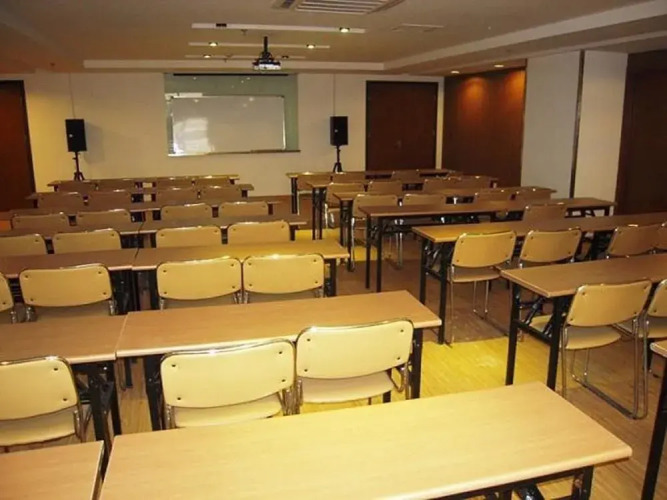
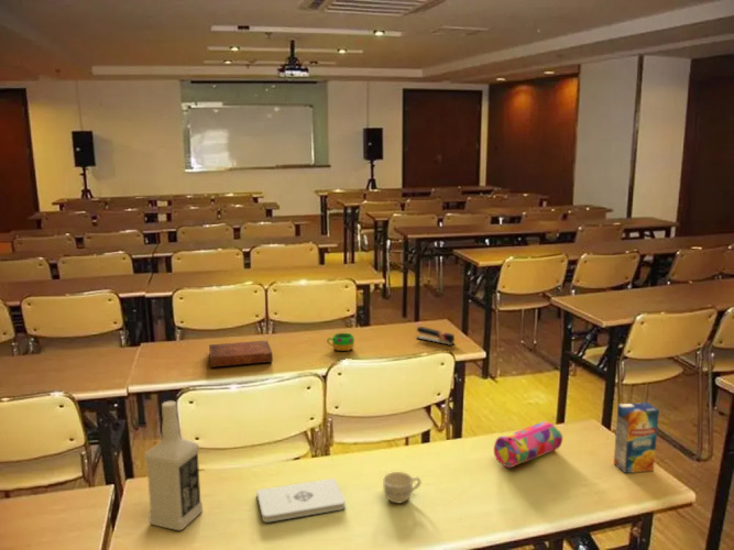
+ vodka [143,400,204,531]
+ cup [382,471,421,505]
+ stapler [415,326,456,346]
+ notepad [255,477,347,524]
+ pencil case [493,420,563,469]
+ juice box [613,402,660,474]
+ bible [208,339,274,369]
+ mug [326,332,355,352]
